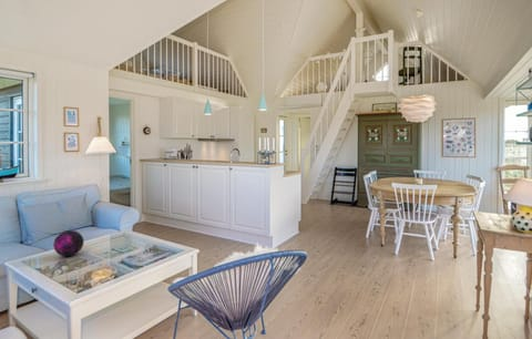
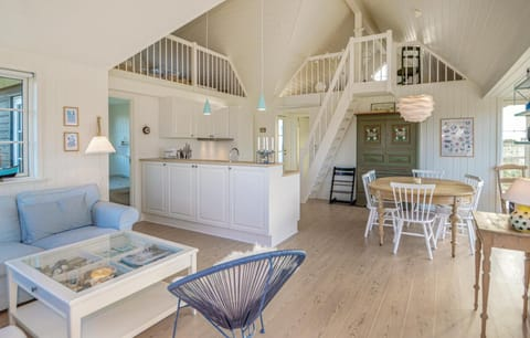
- decorative orb [52,229,85,257]
